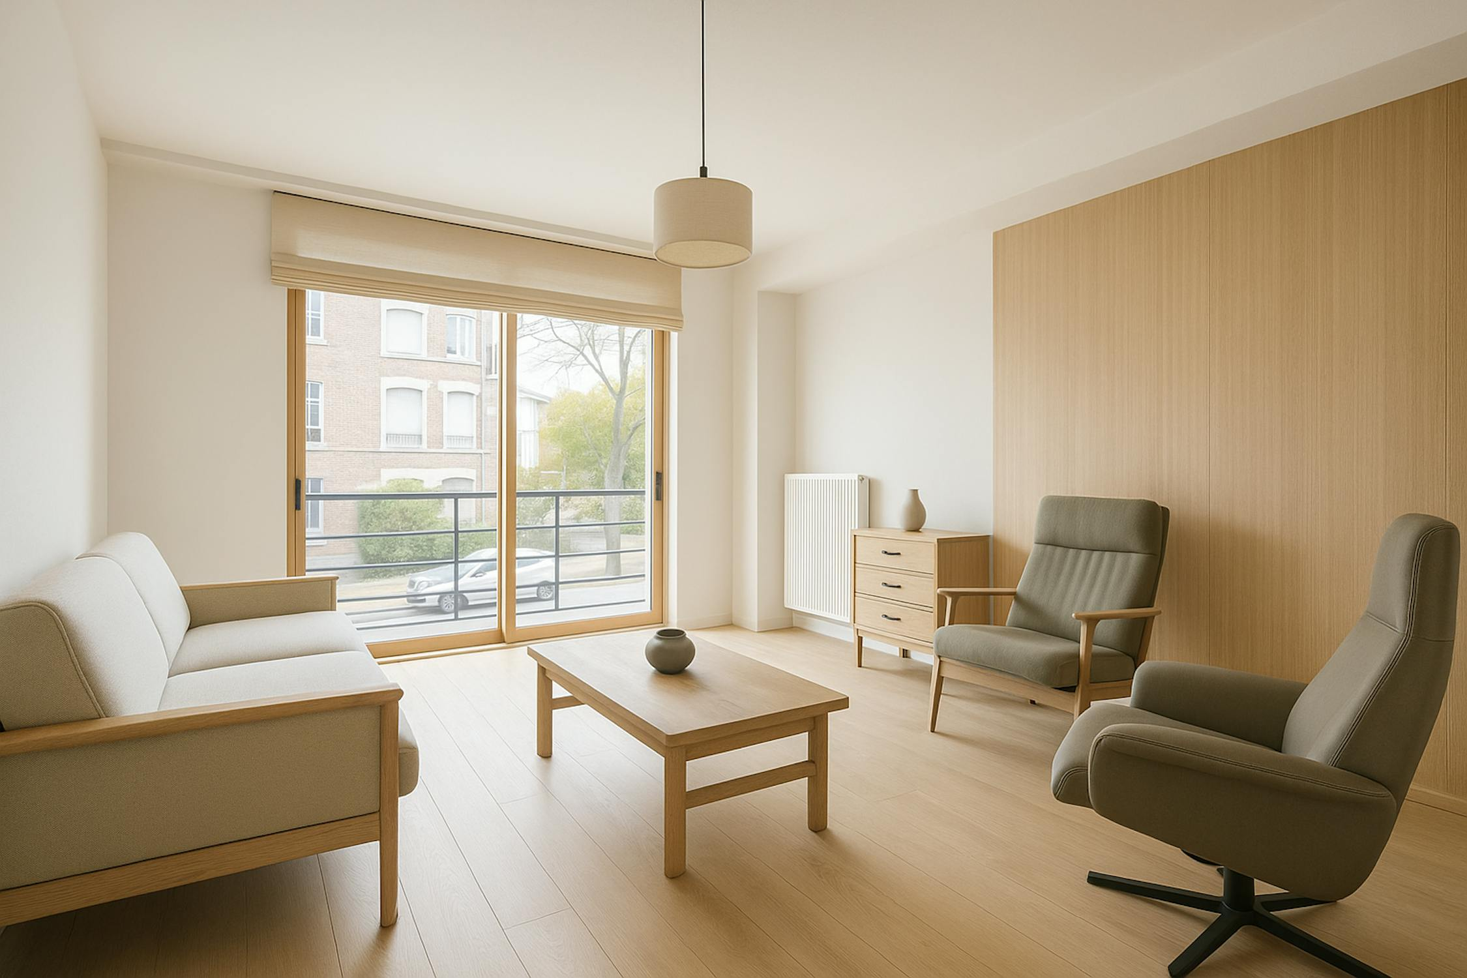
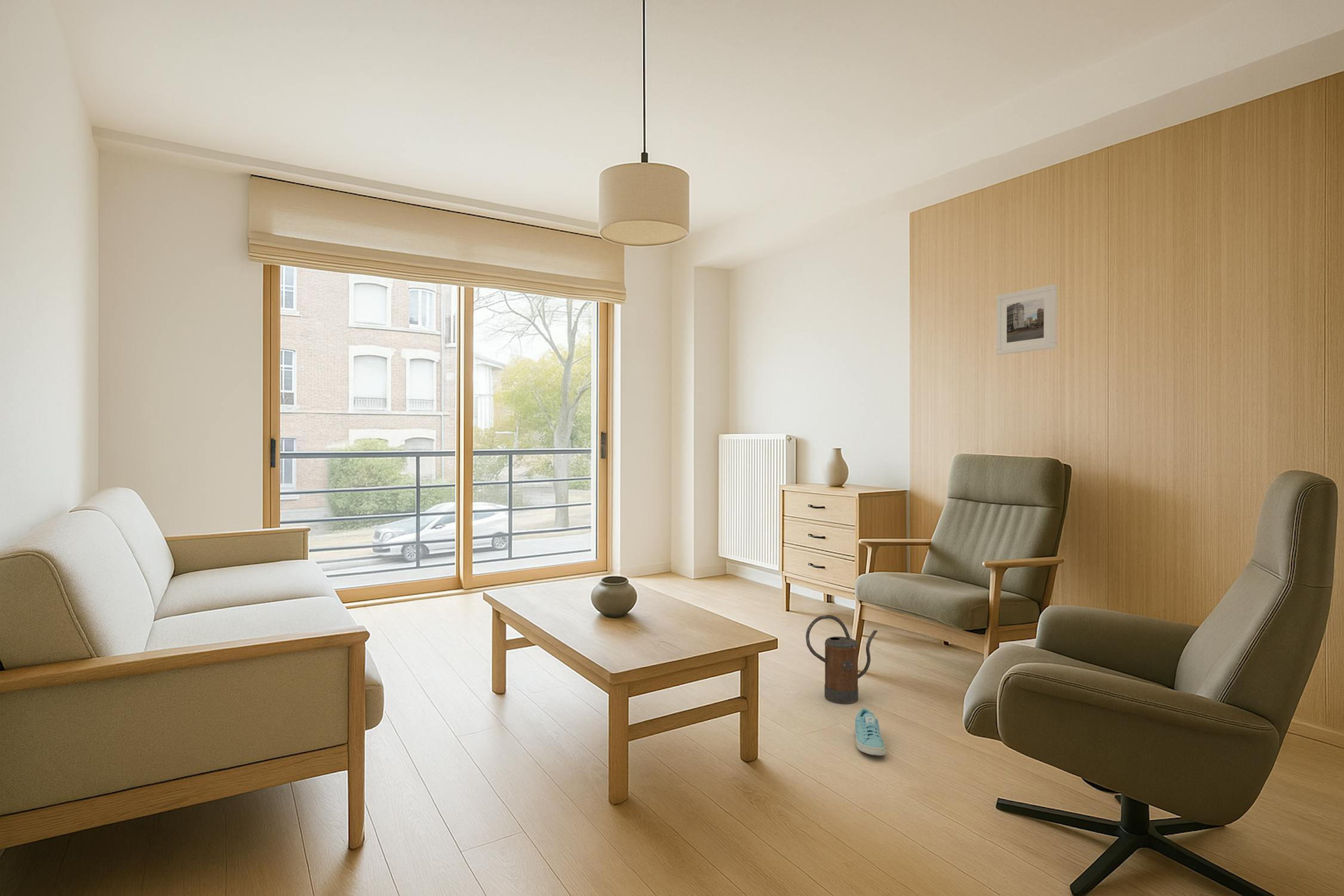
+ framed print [996,284,1057,355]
+ watering can [805,614,878,704]
+ sneaker [854,708,886,756]
